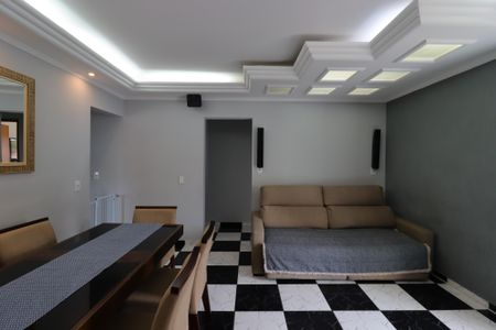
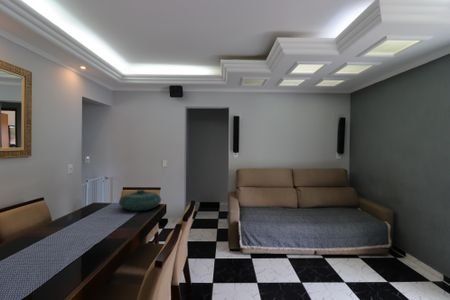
+ decorative bowl [118,189,162,212]
